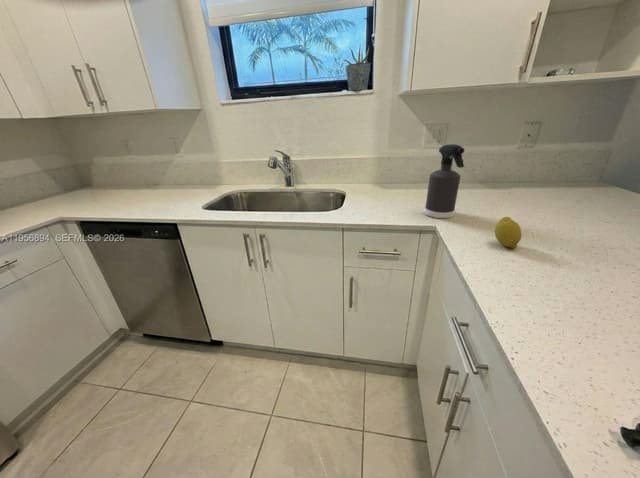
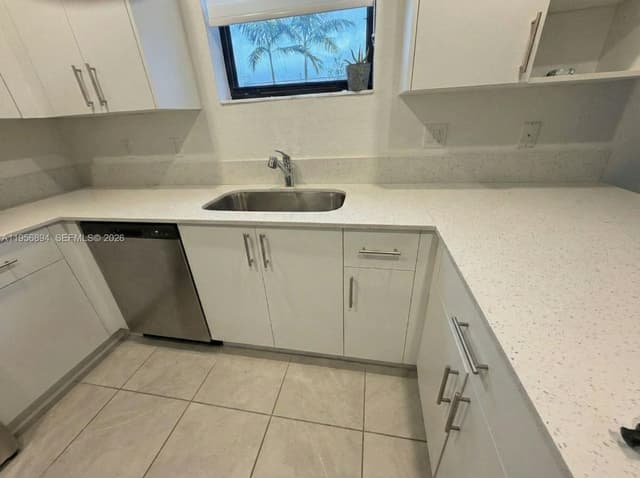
- spray bottle [423,143,465,219]
- fruit [494,216,523,249]
